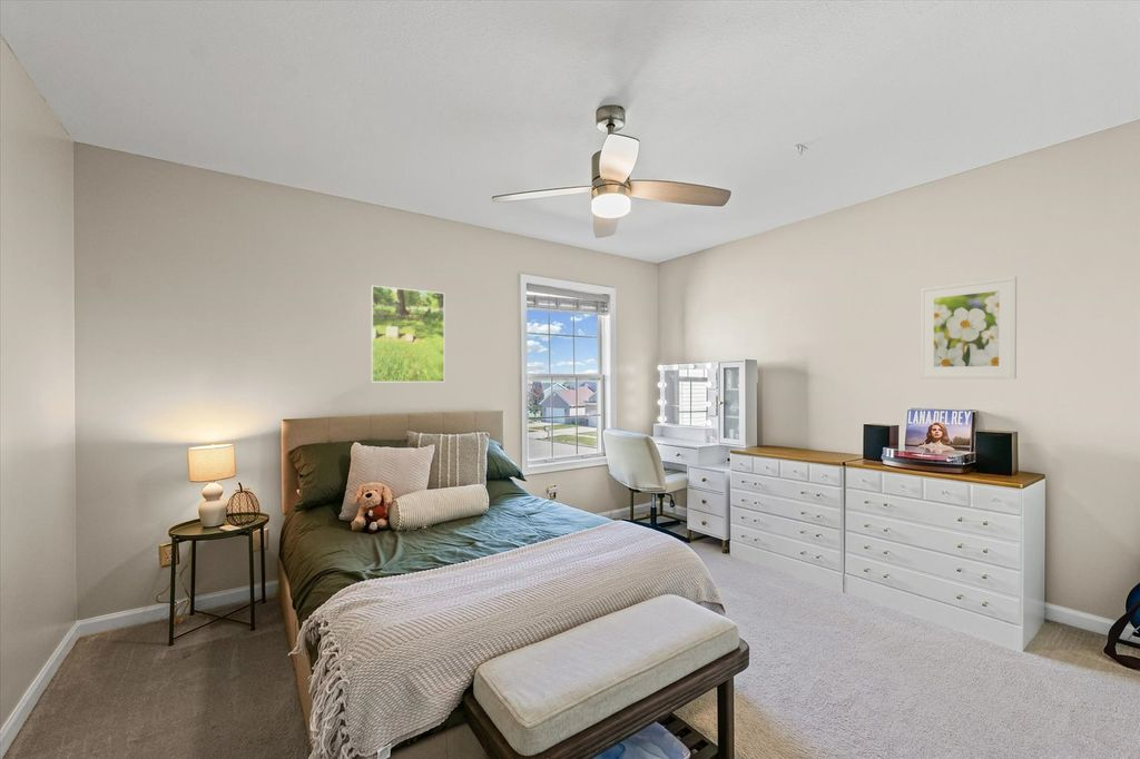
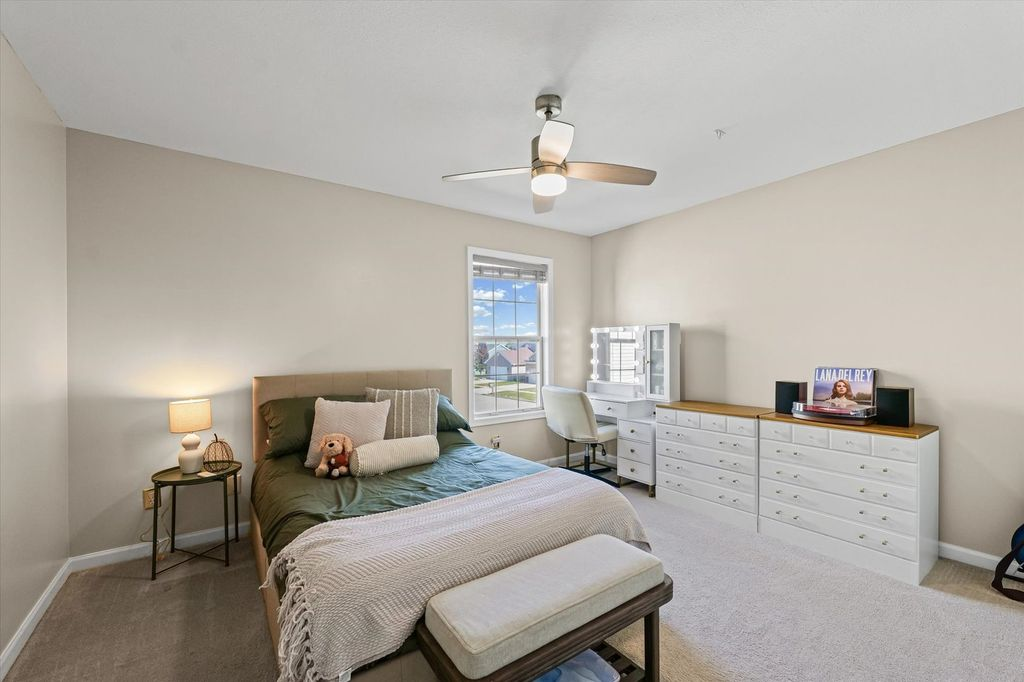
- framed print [370,285,445,383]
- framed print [918,275,1018,379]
